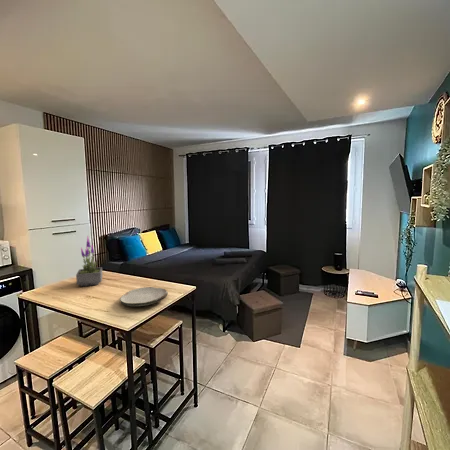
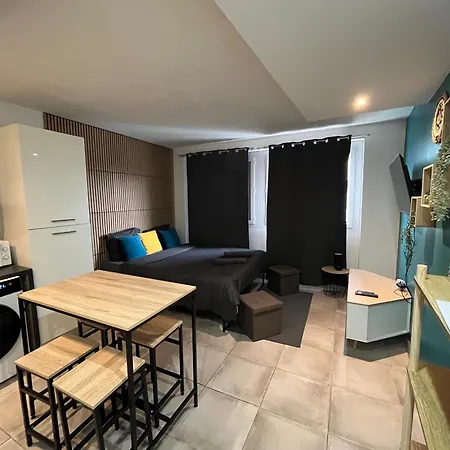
- potted plant [75,235,103,287]
- plate [119,286,169,307]
